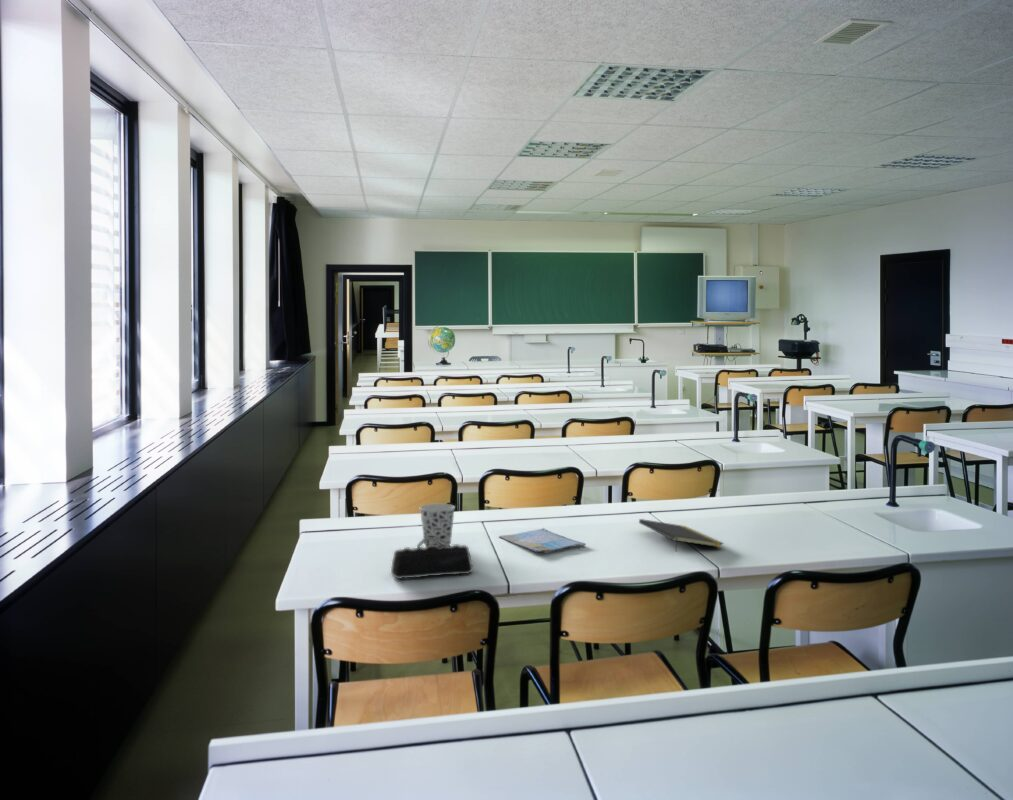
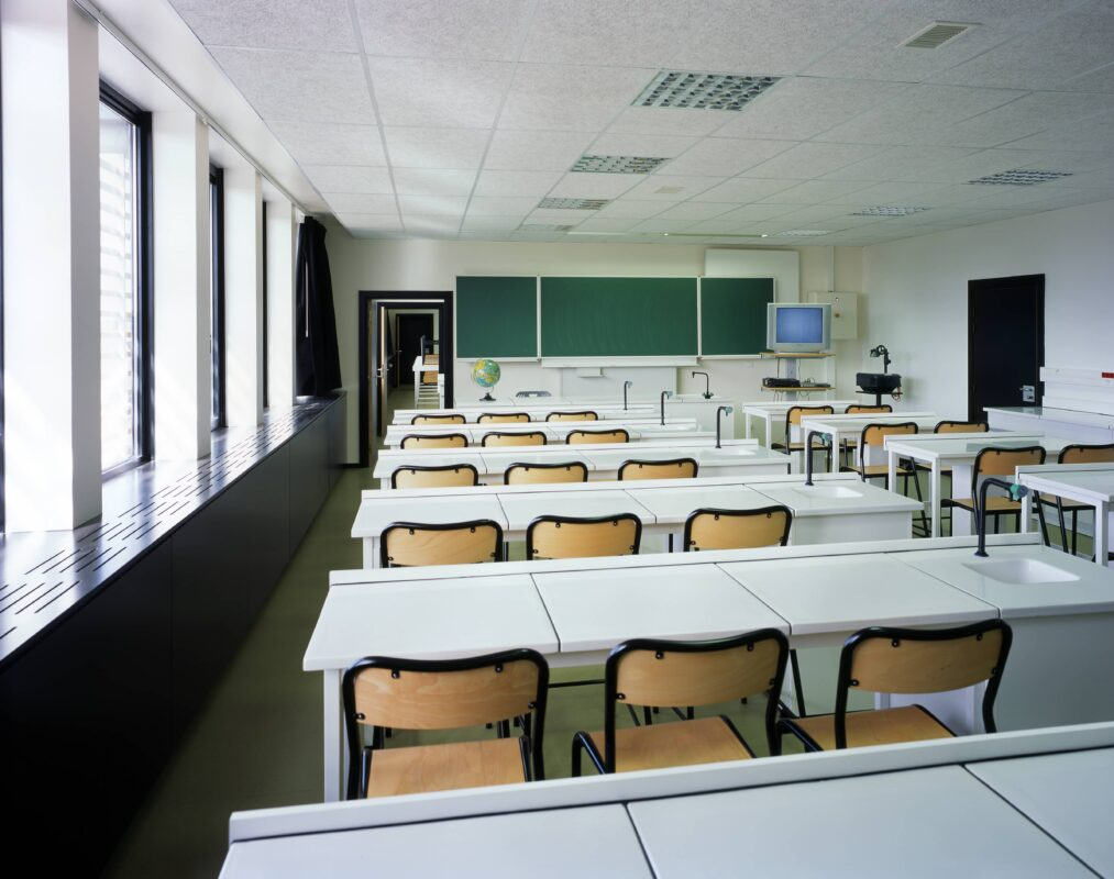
- book [498,527,587,554]
- notepad [638,518,725,553]
- cup [419,503,456,548]
- pencil case [390,537,474,580]
